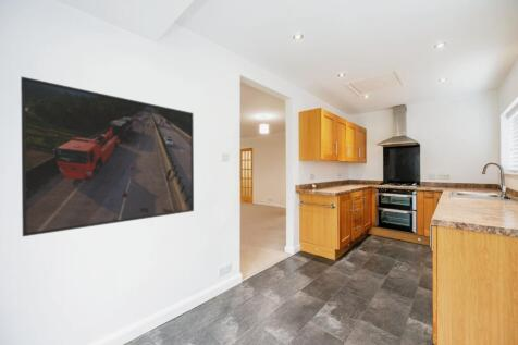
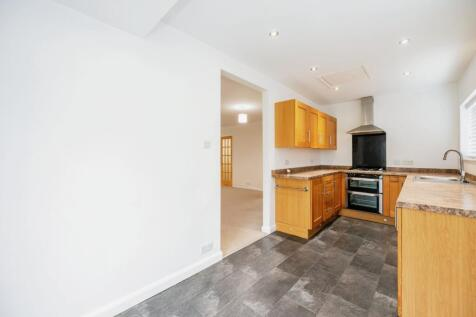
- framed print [20,76,195,237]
